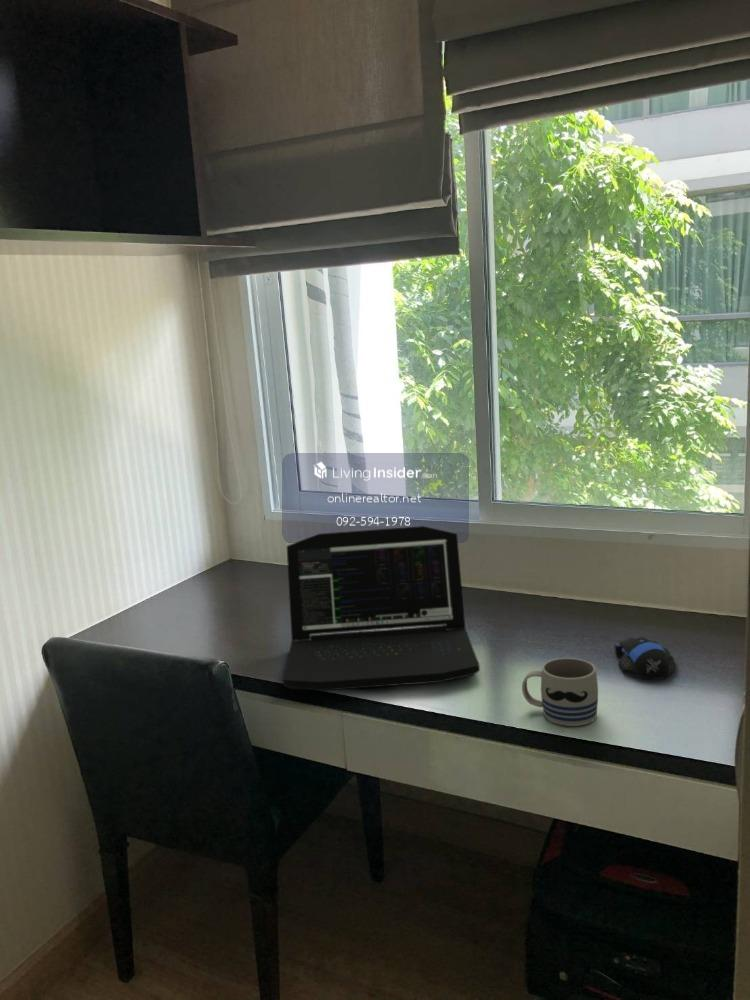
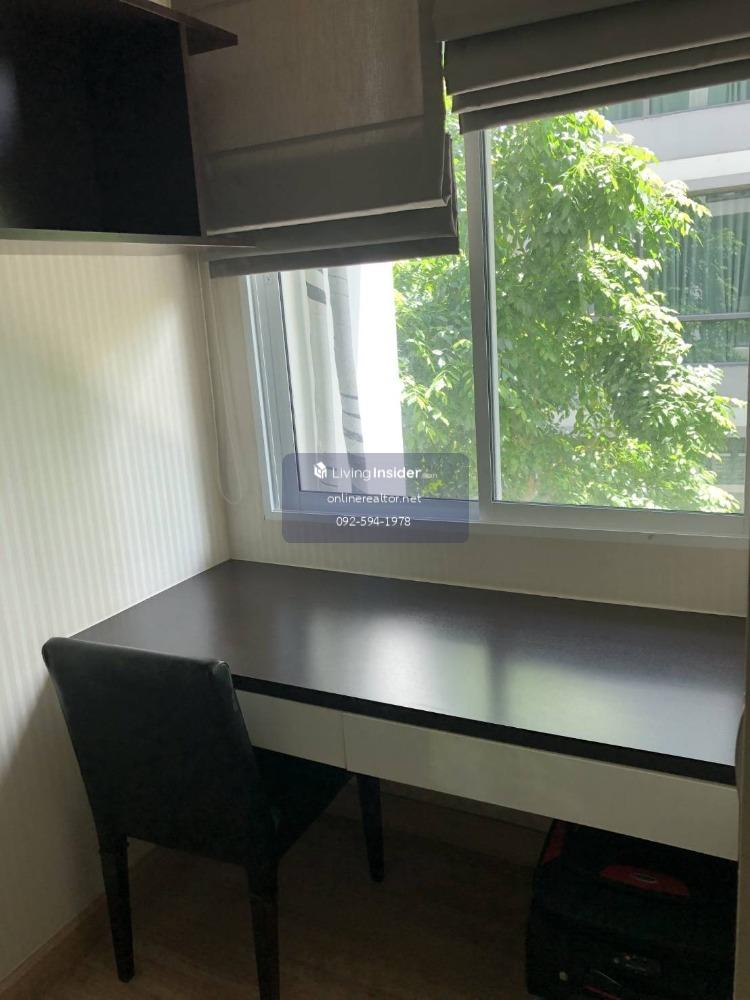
- laptop [282,525,481,692]
- computer mouse [613,636,676,680]
- mug [521,657,599,727]
